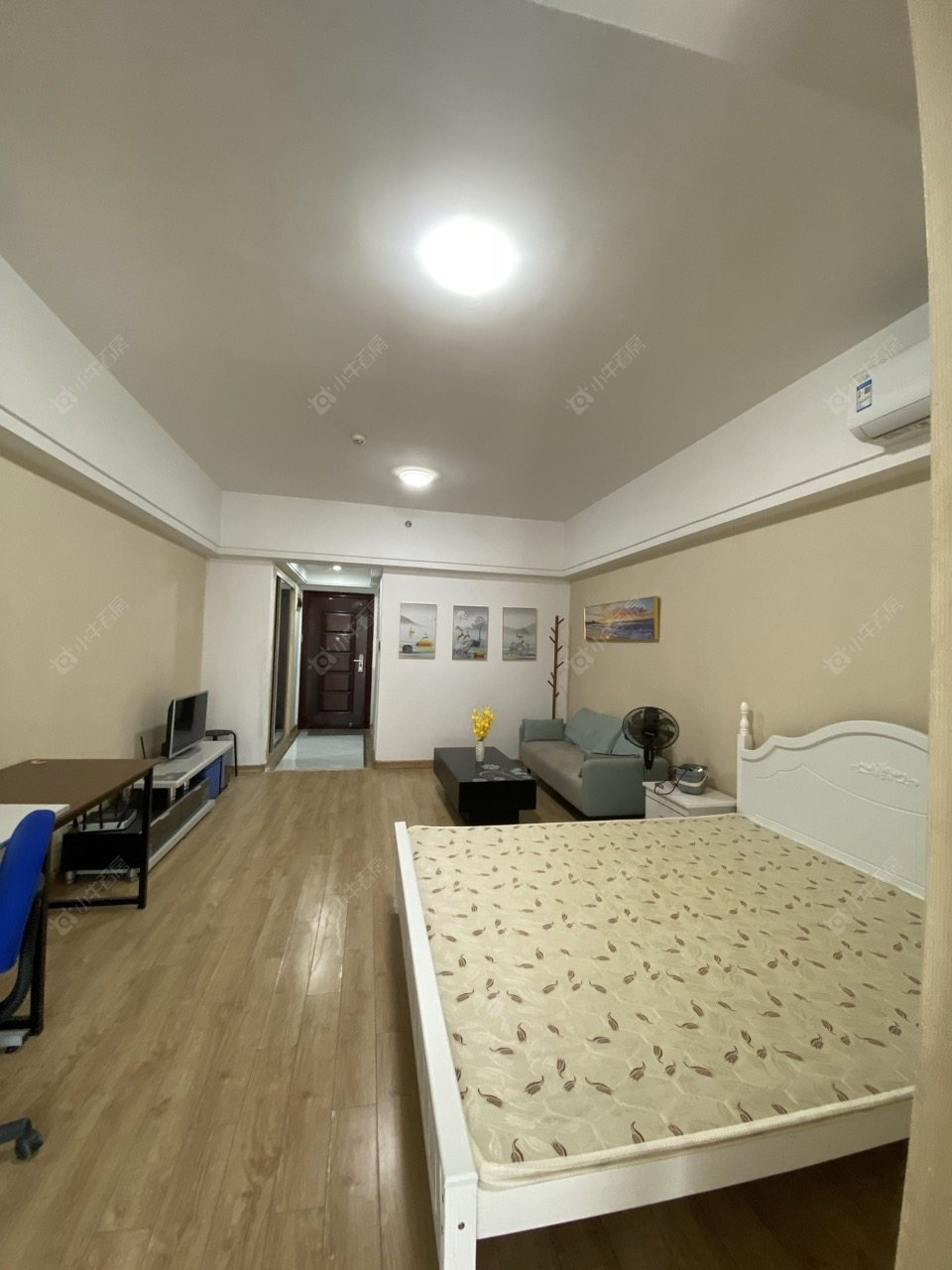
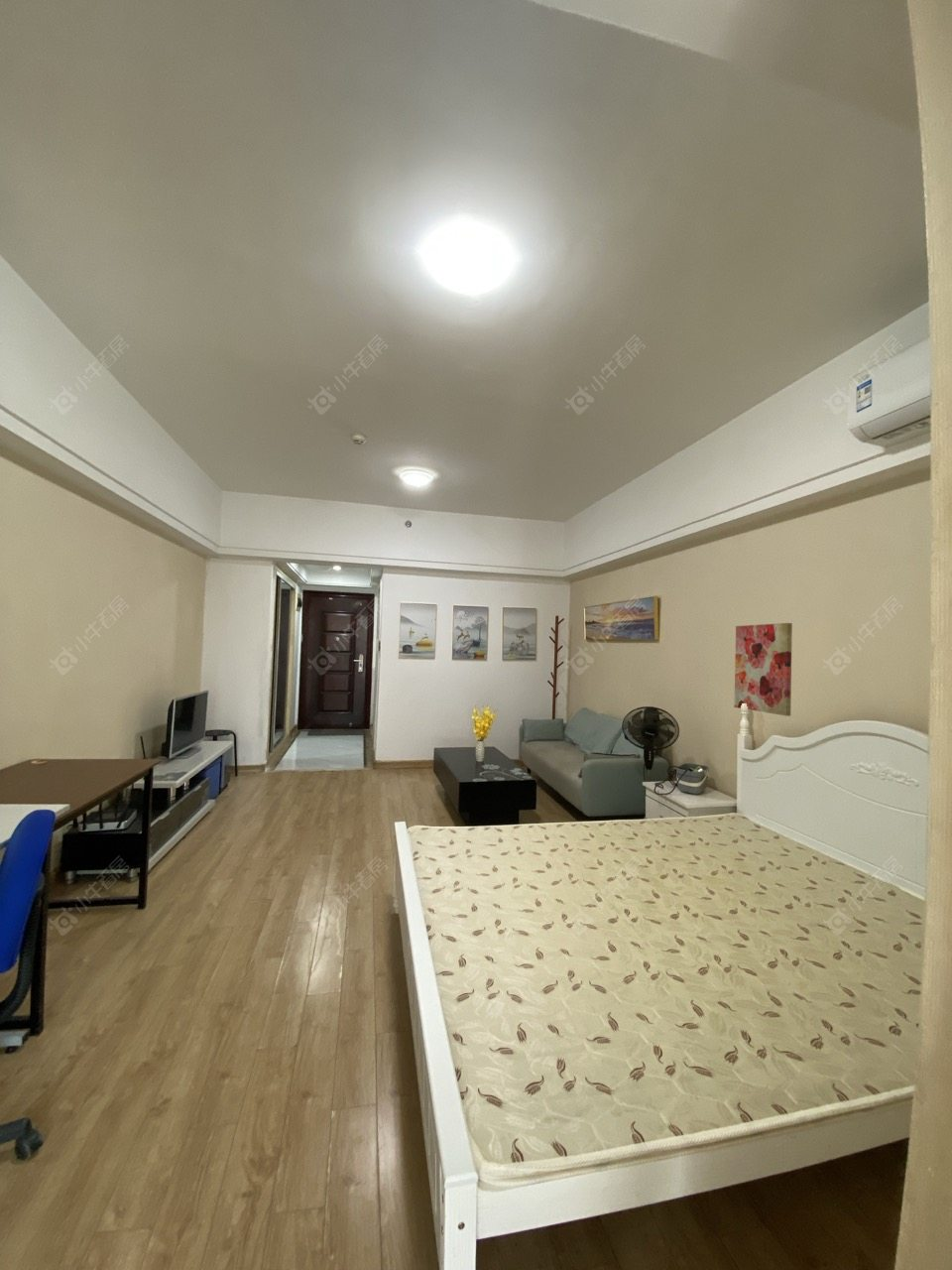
+ wall art [734,622,793,717]
